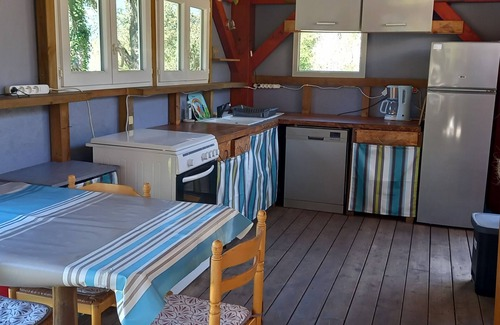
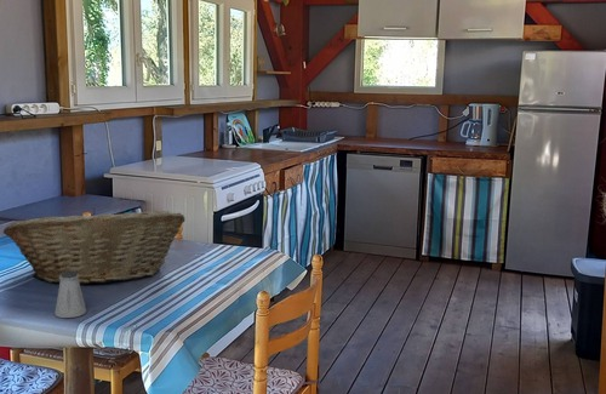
+ fruit basket [2,207,187,286]
+ saltshaker [53,272,87,319]
